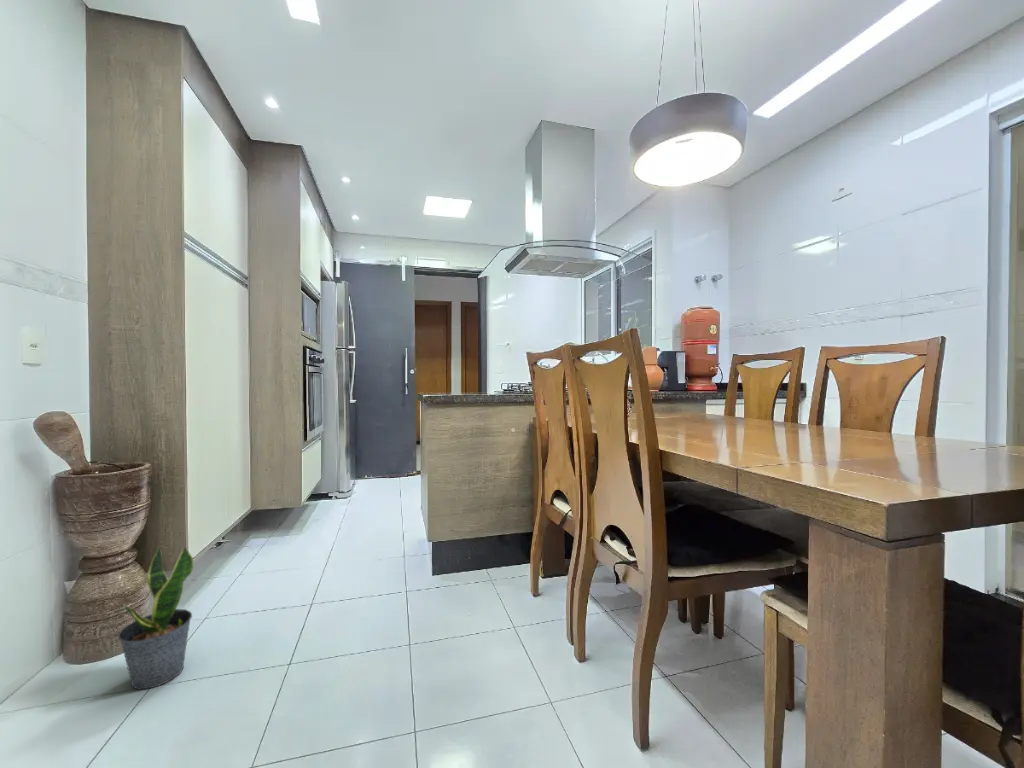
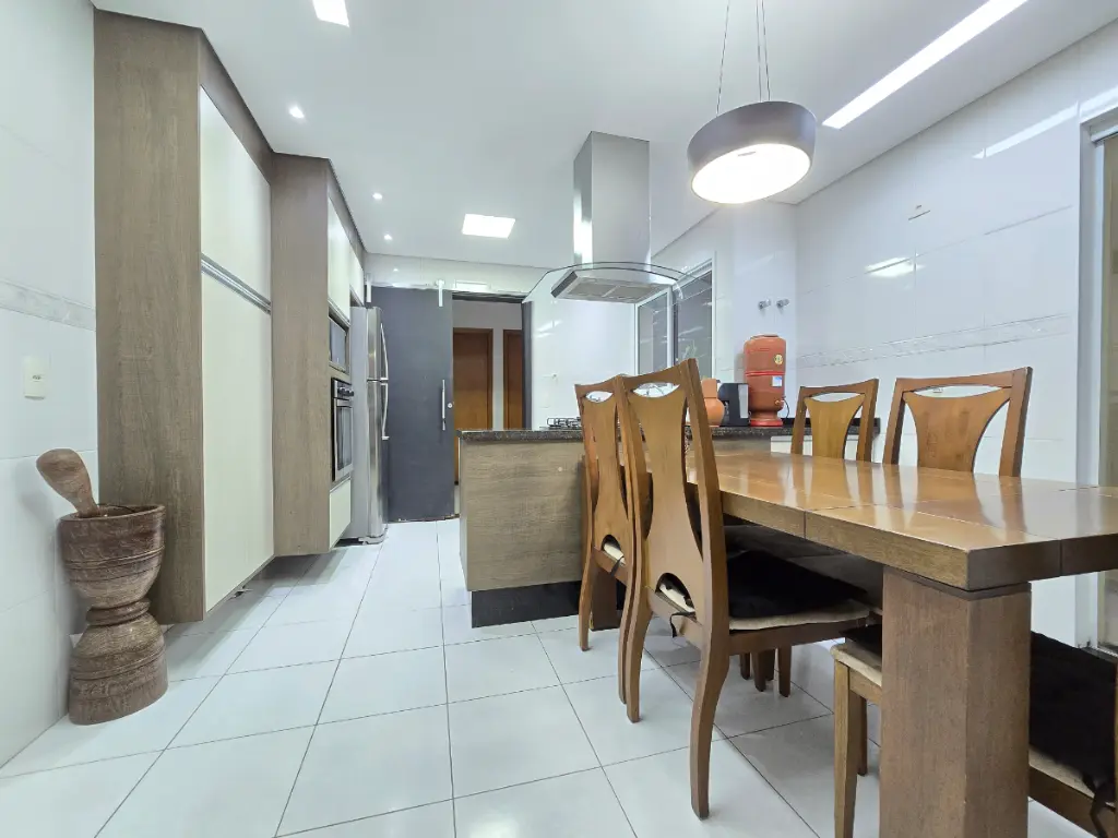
- potted plant [117,545,194,691]
